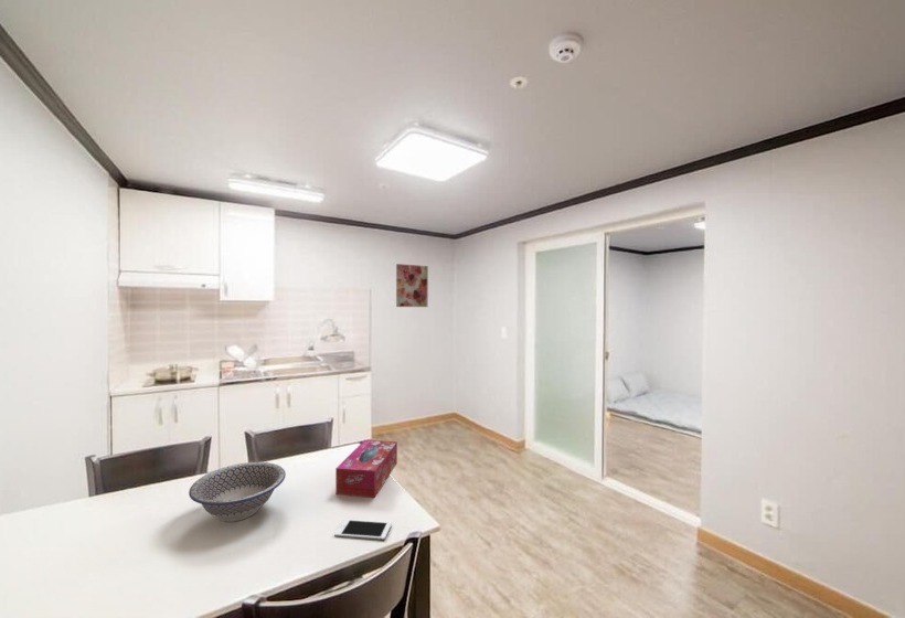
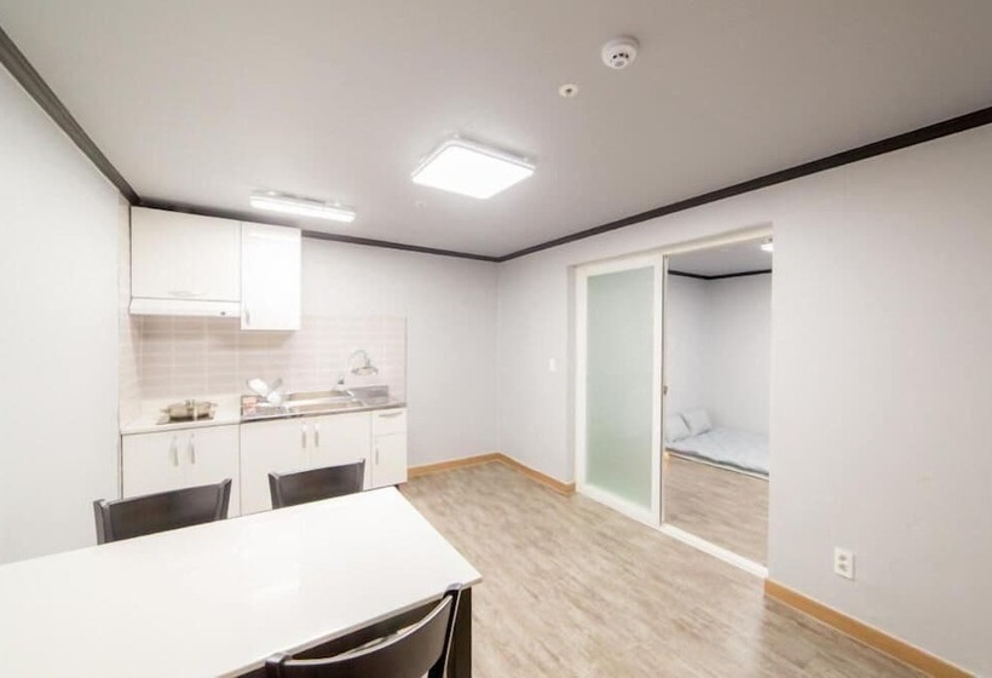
- wall art [395,263,429,308]
- cell phone [333,519,393,541]
- bowl [188,461,287,523]
- tissue box [334,439,398,499]
